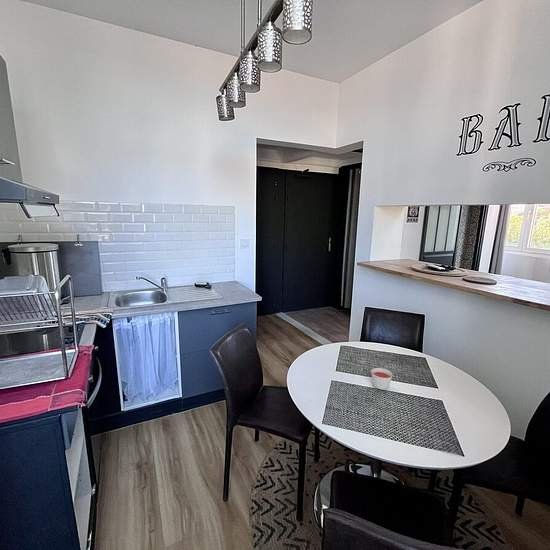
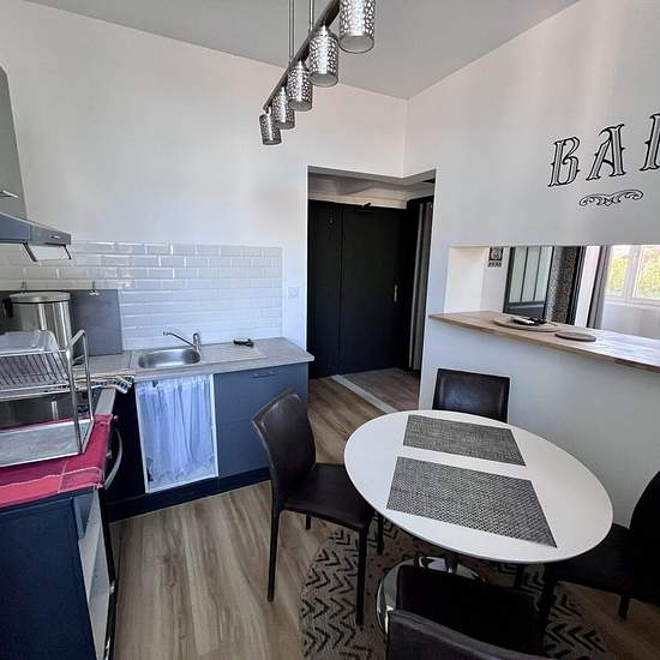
- candle [370,367,393,391]
